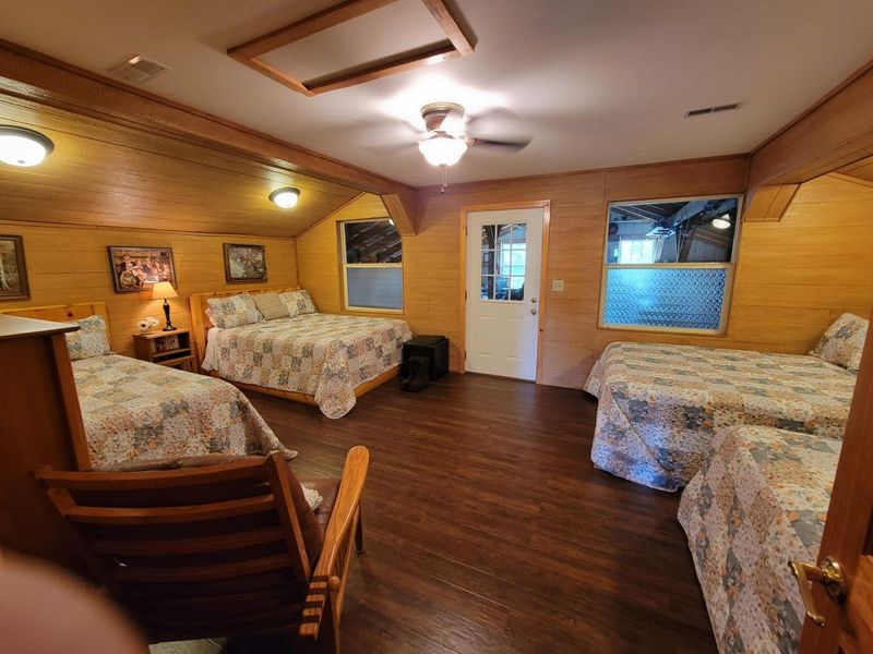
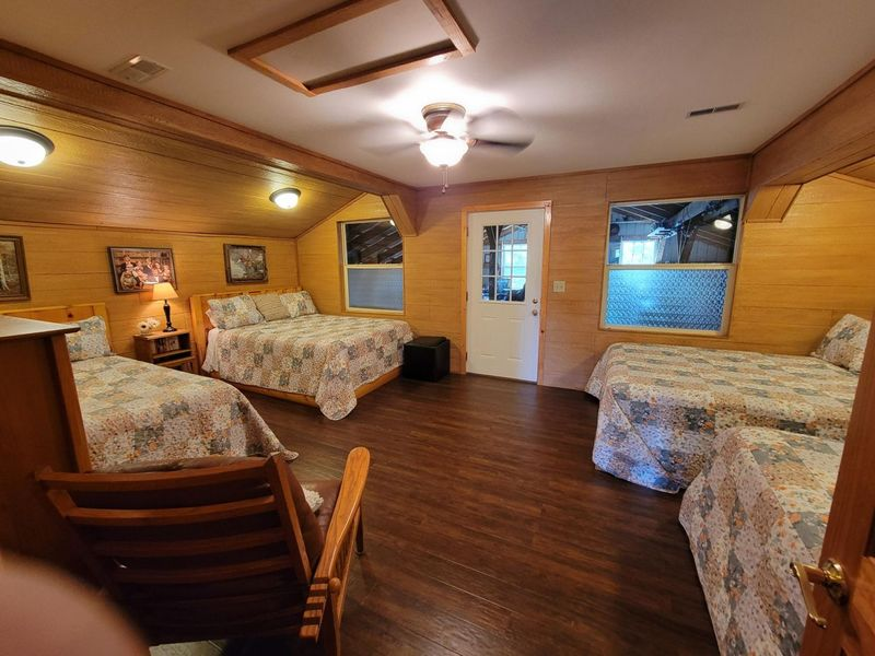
- boots [398,355,431,392]
